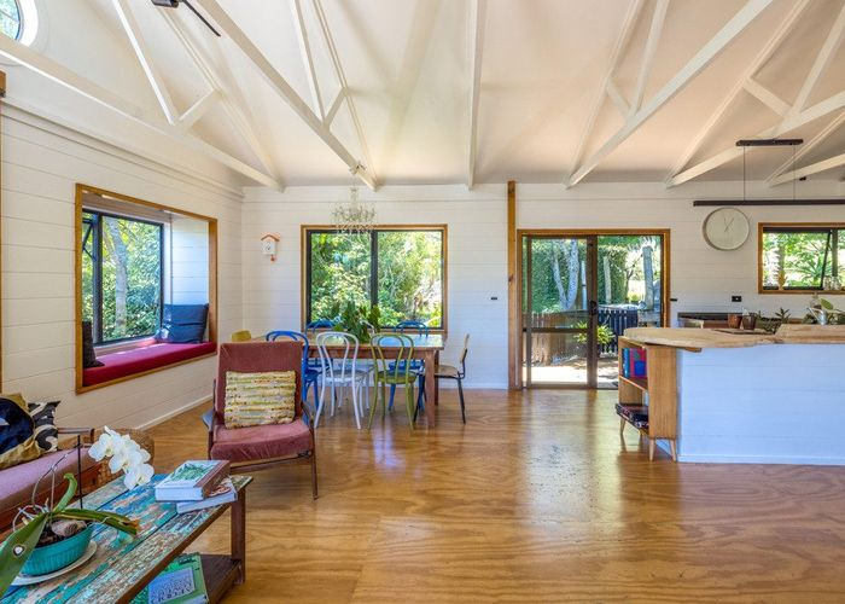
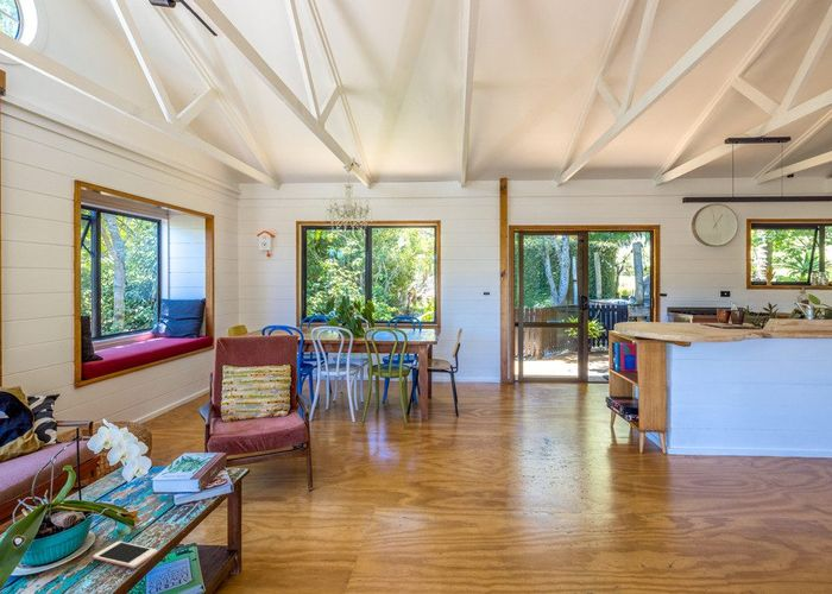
+ cell phone [92,541,158,569]
